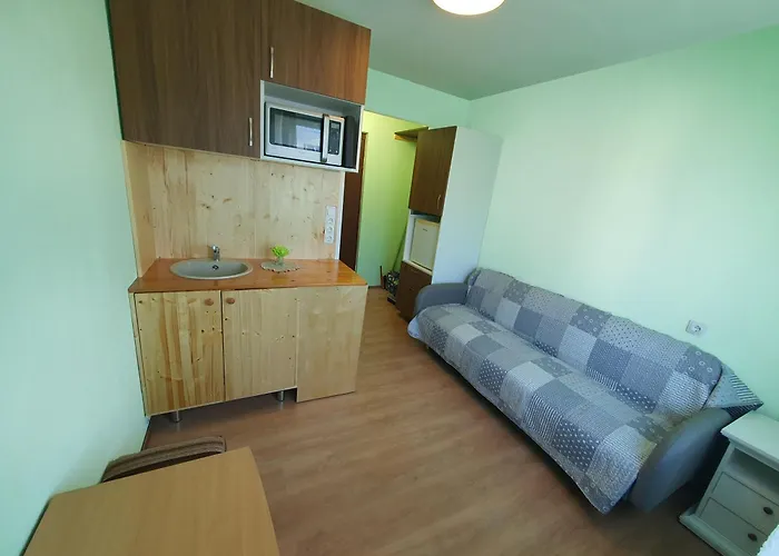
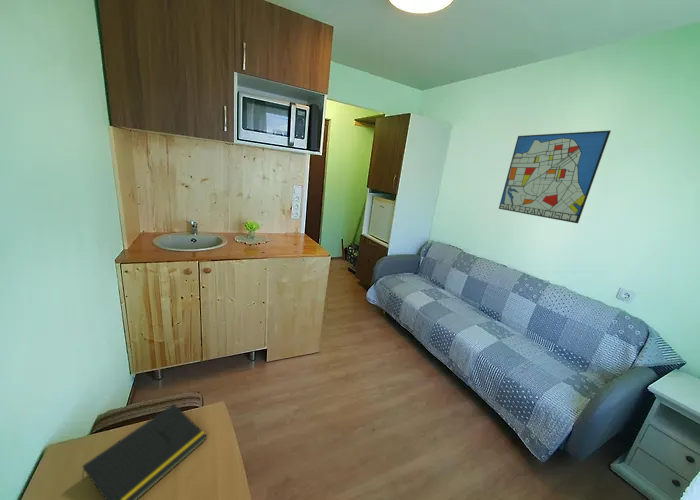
+ notepad [81,403,208,500]
+ wall art [498,129,612,224]
